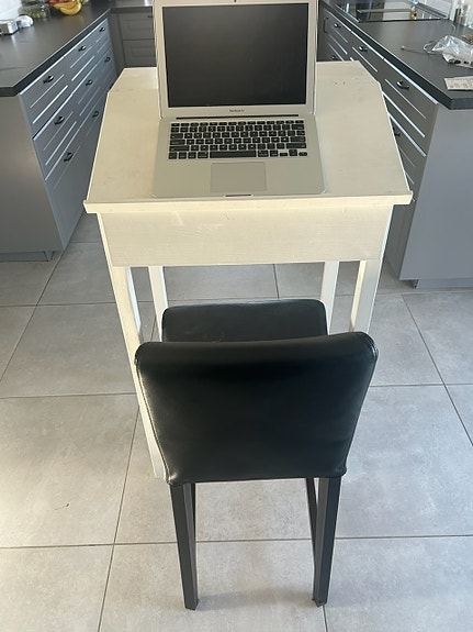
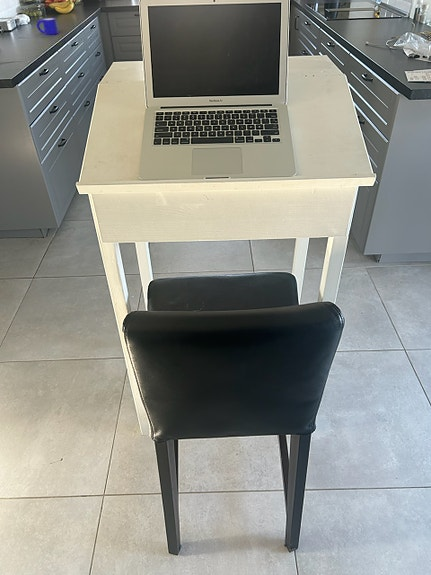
+ mug [36,17,59,36]
